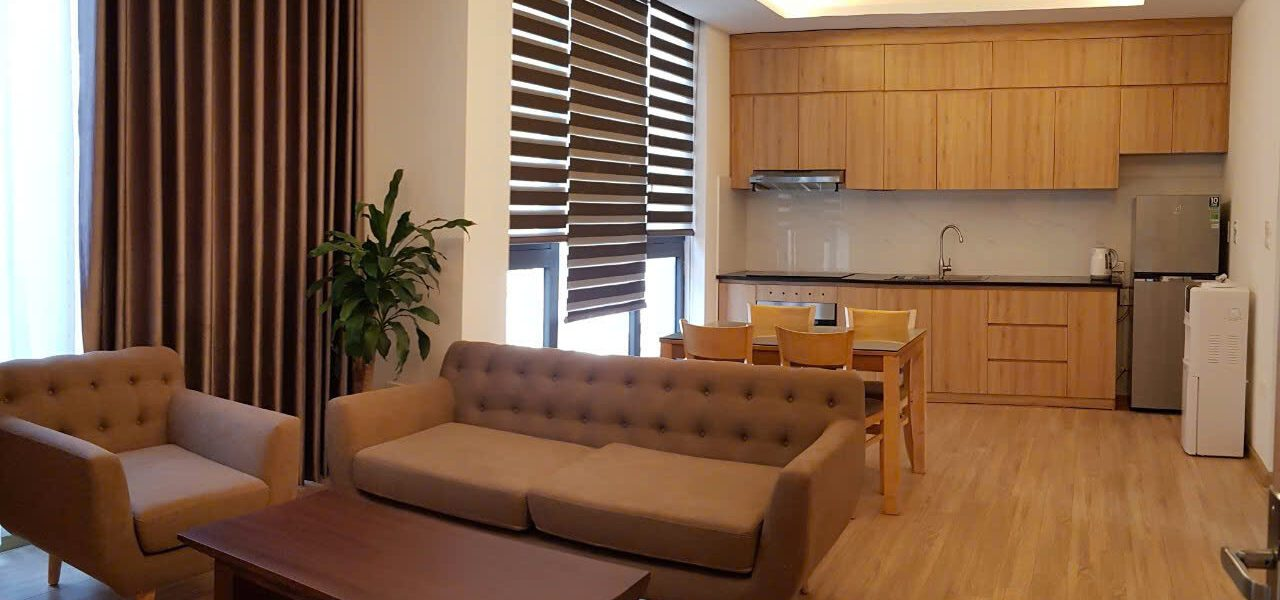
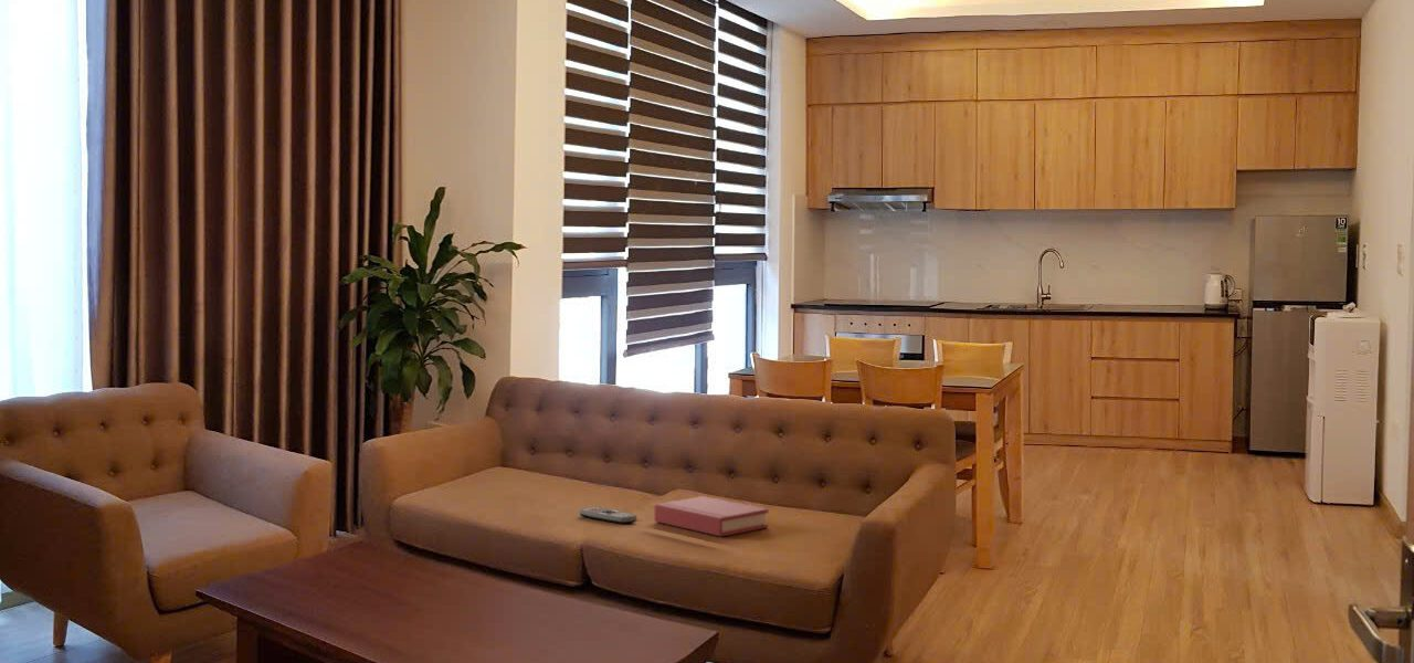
+ remote control [579,505,639,525]
+ hardback book [653,495,769,538]
